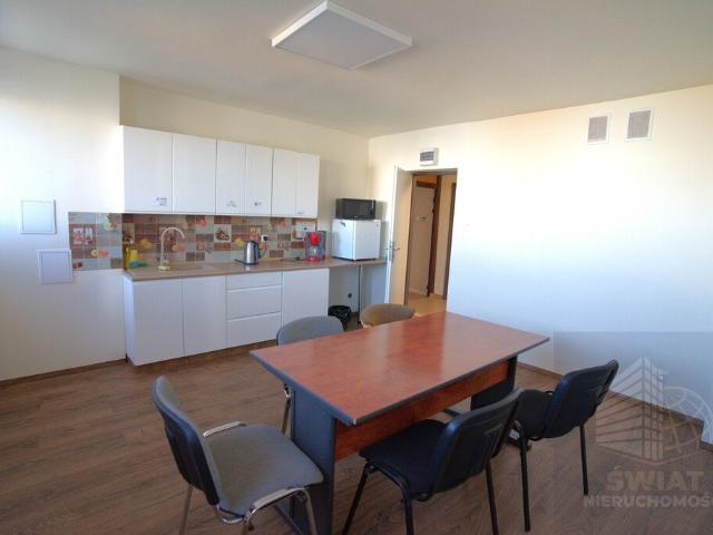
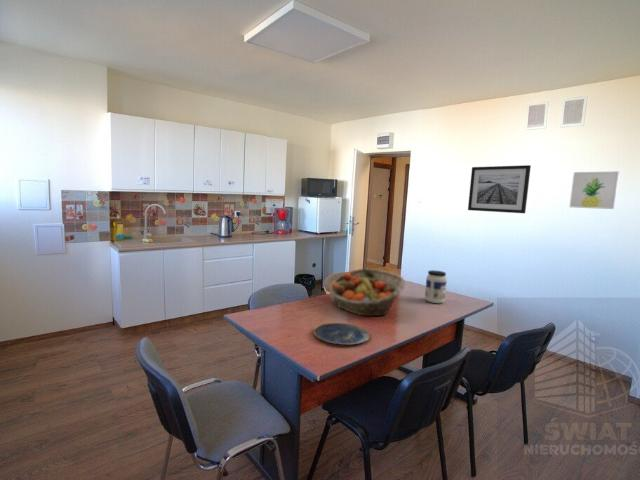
+ wall art [569,170,620,210]
+ jar [424,269,448,304]
+ wall art [467,164,532,214]
+ plate [312,322,371,346]
+ fruit basket [328,268,406,317]
